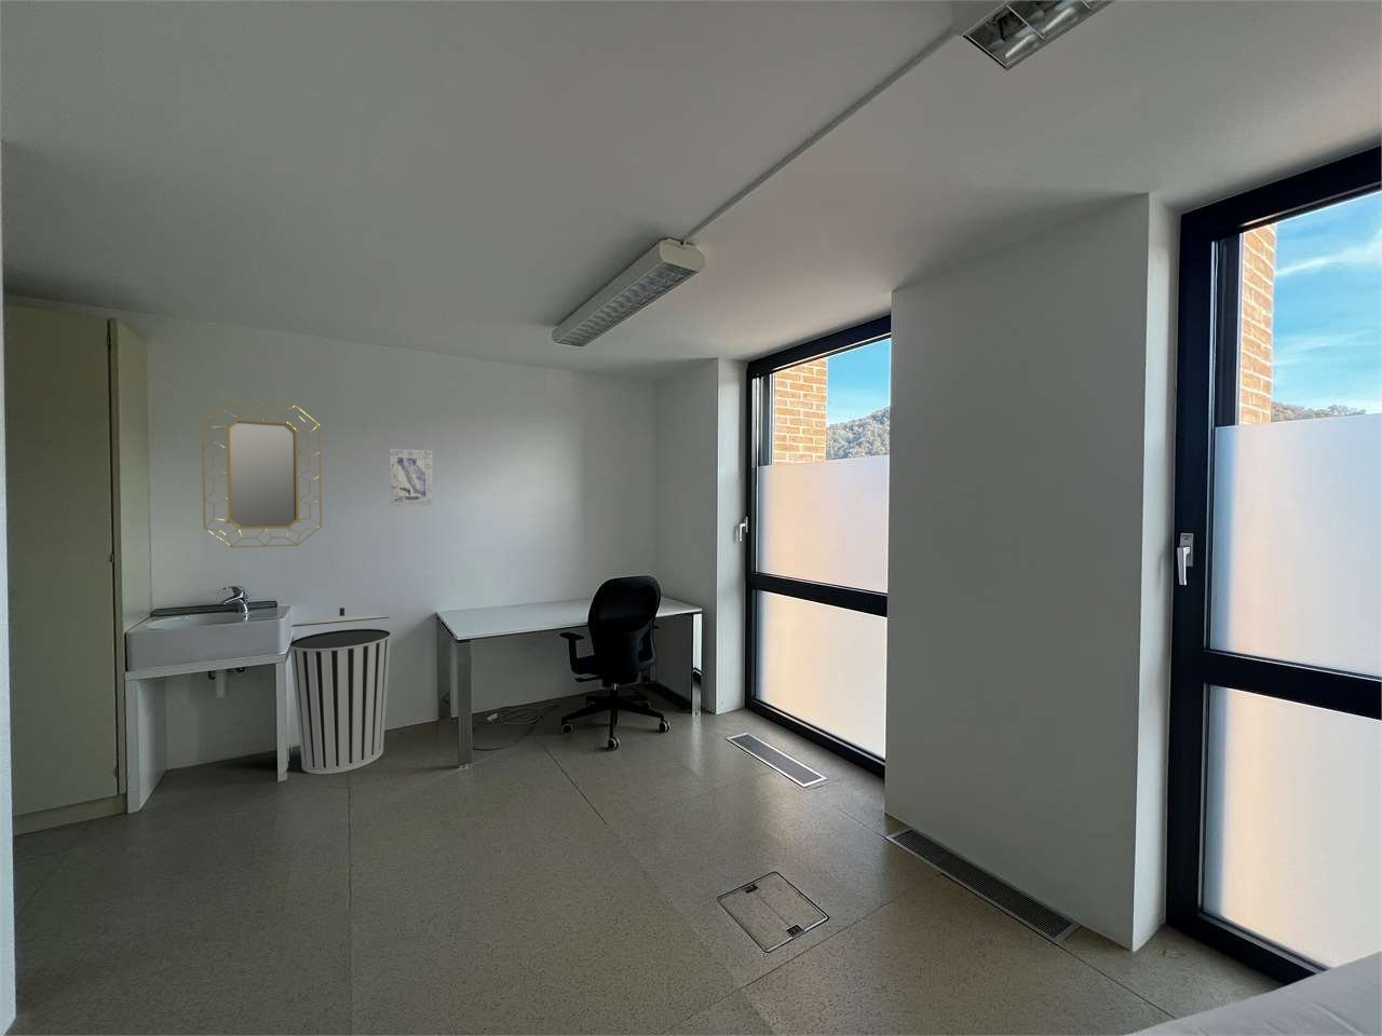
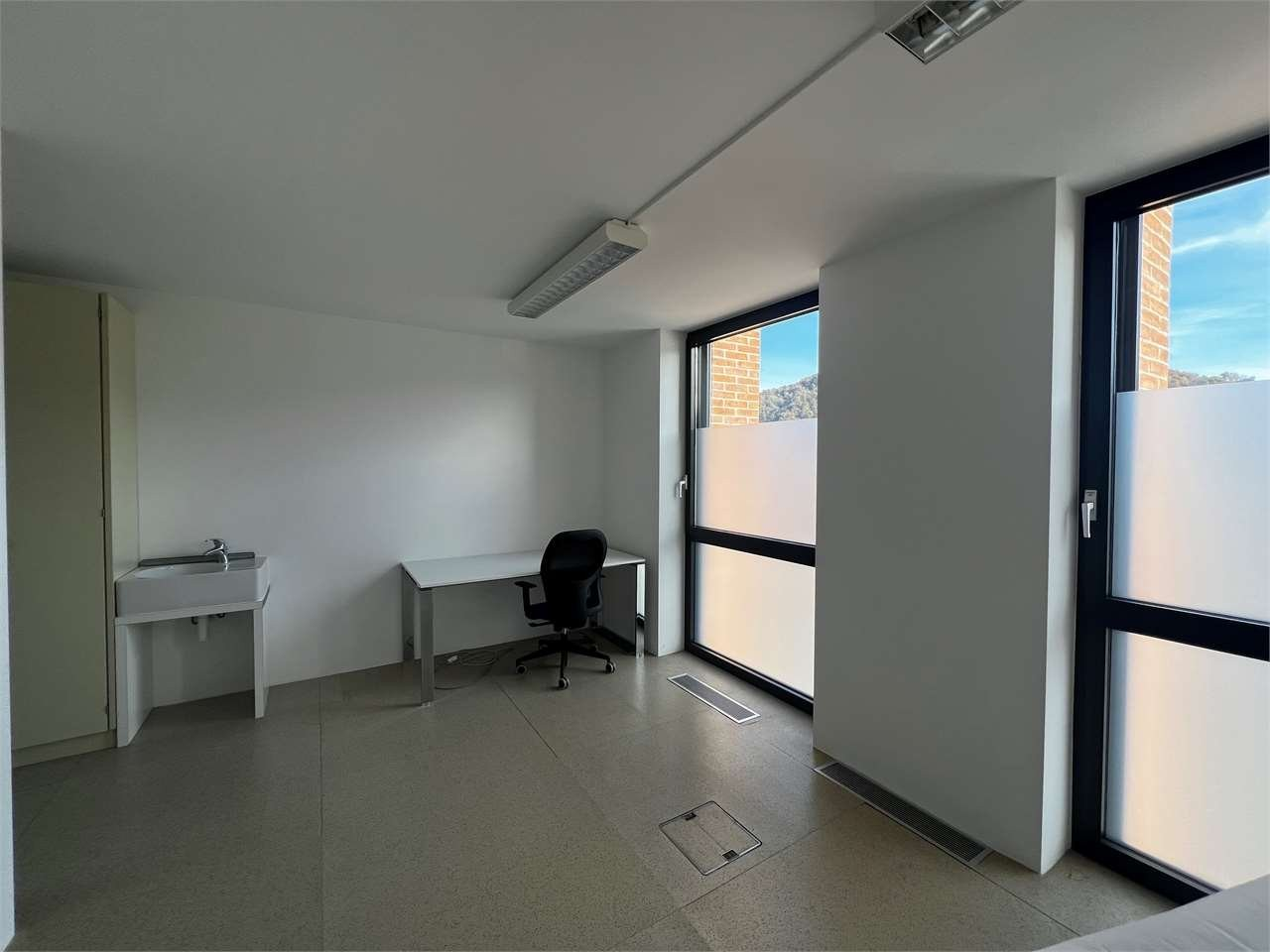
- trash can [288,606,392,776]
- home mirror [201,398,323,548]
- wall art [388,448,434,507]
